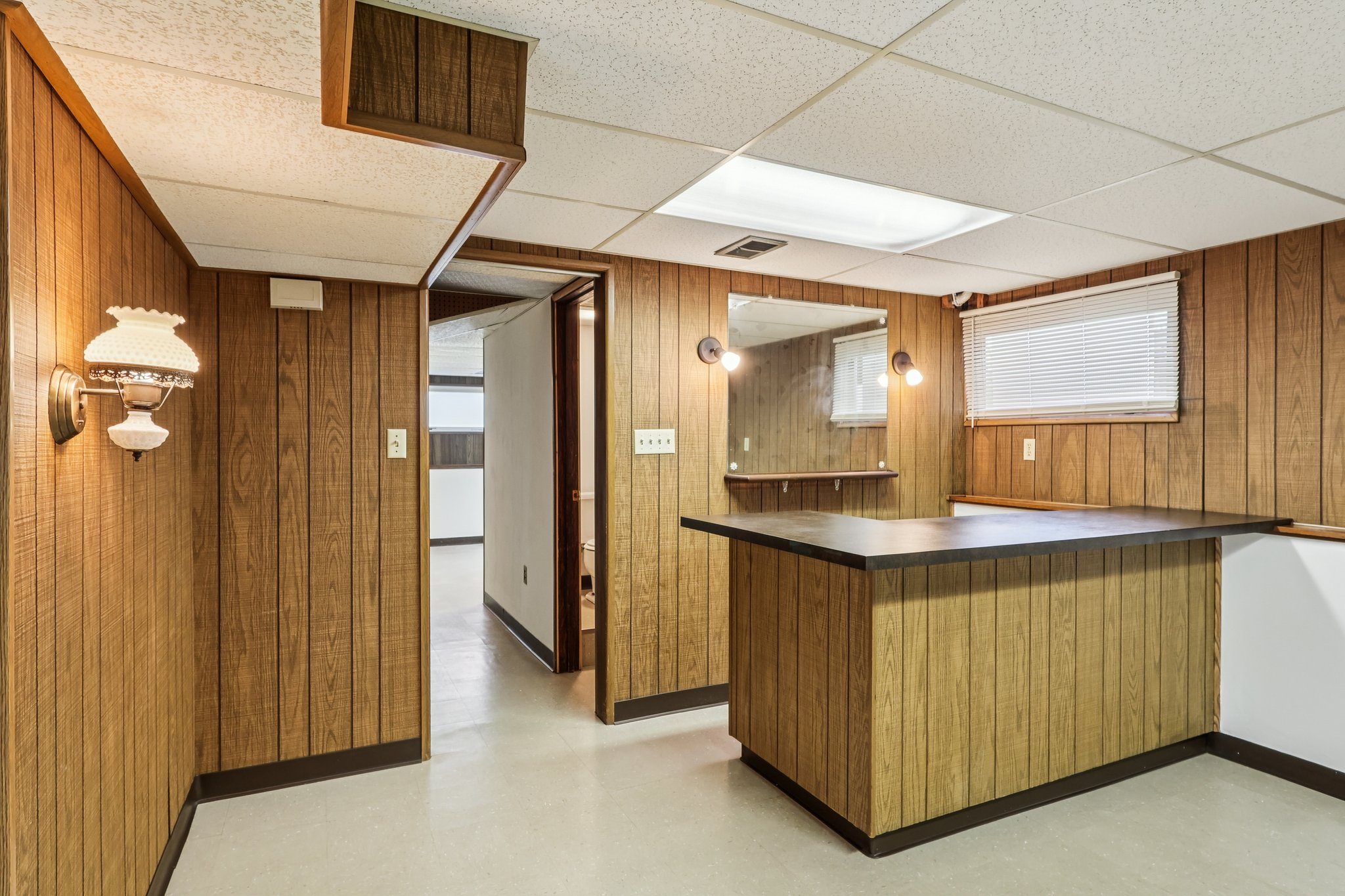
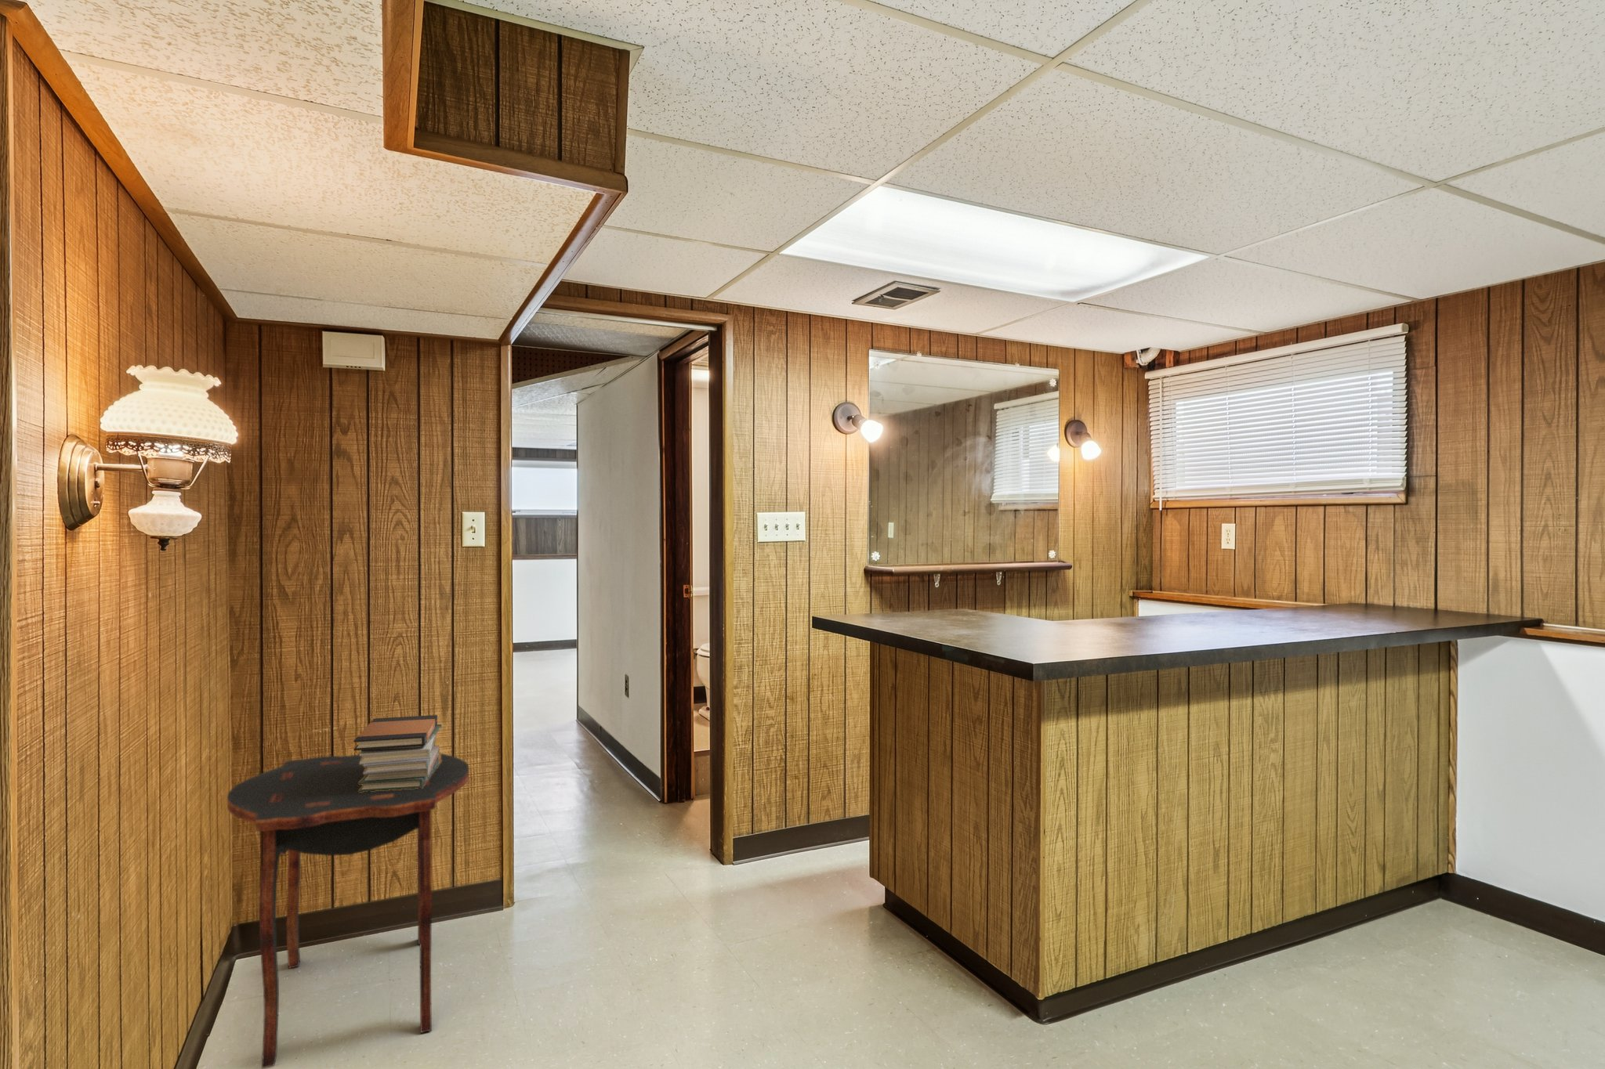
+ book stack [353,715,442,792]
+ side table [227,752,469,1069]
